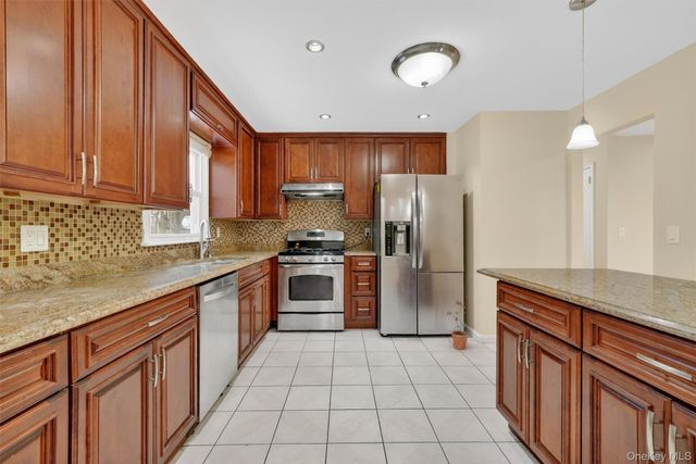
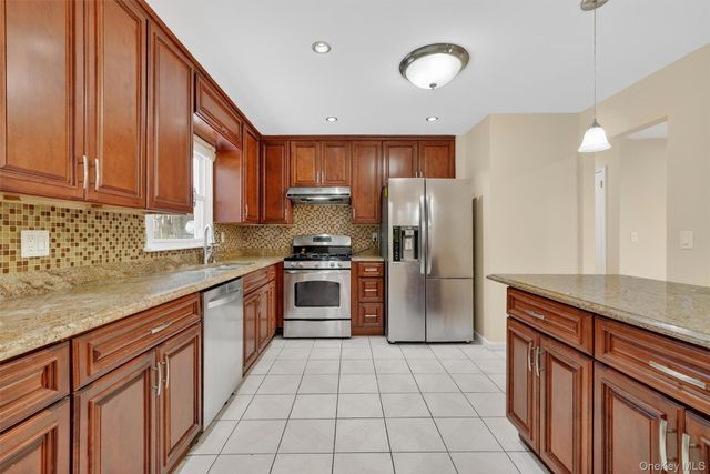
- potted plant [446,300,469,351]
